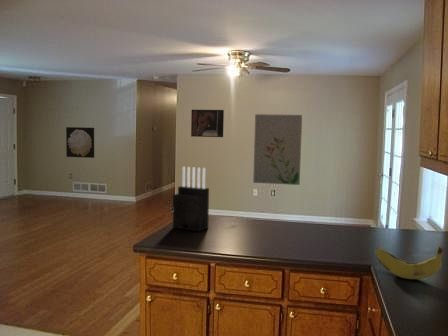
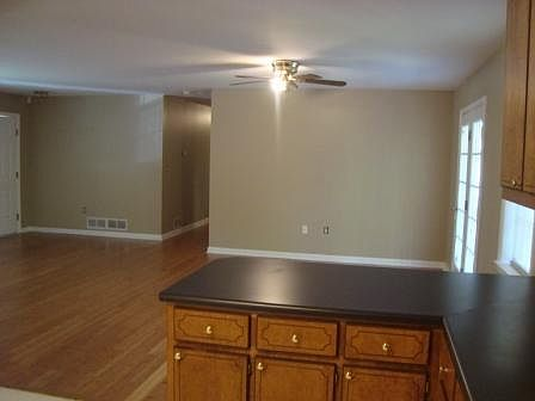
- knife block [172,166,210,233]
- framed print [190,109,225,138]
- banana [374,246,444,280]
- wall art [65,126,95,159]
- wall art [252,113,303,186]
